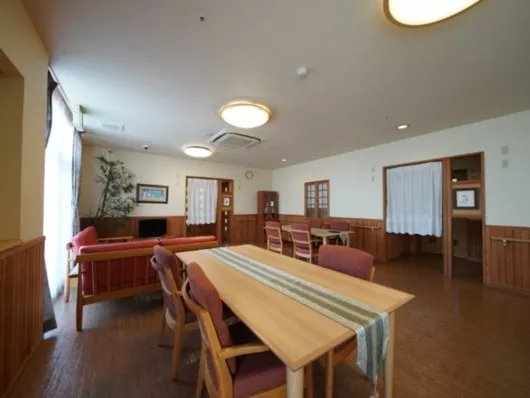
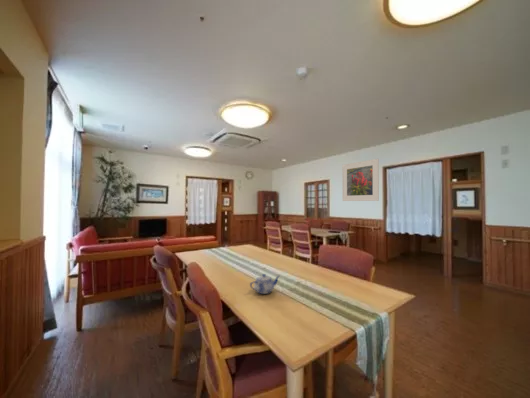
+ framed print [341,158,380,202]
+ teapot [249,273,280,295]
